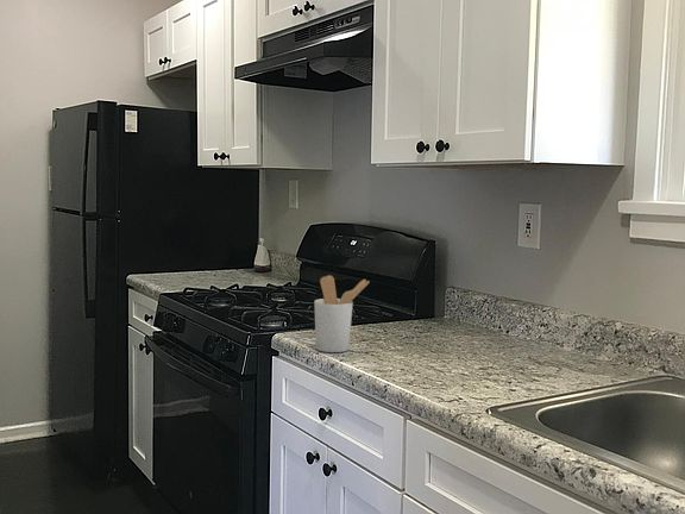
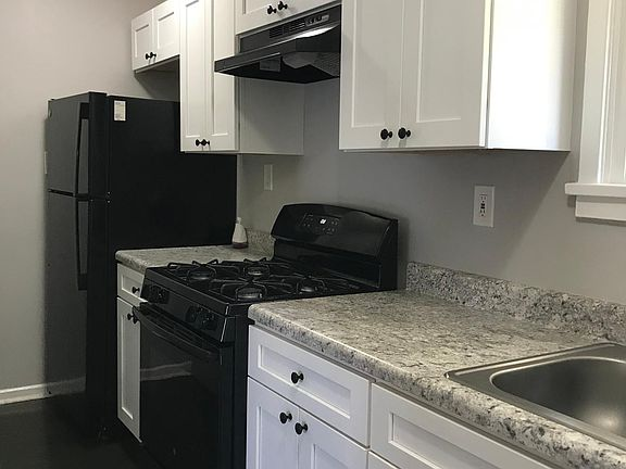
- utensil holder [313,274,370,353]
